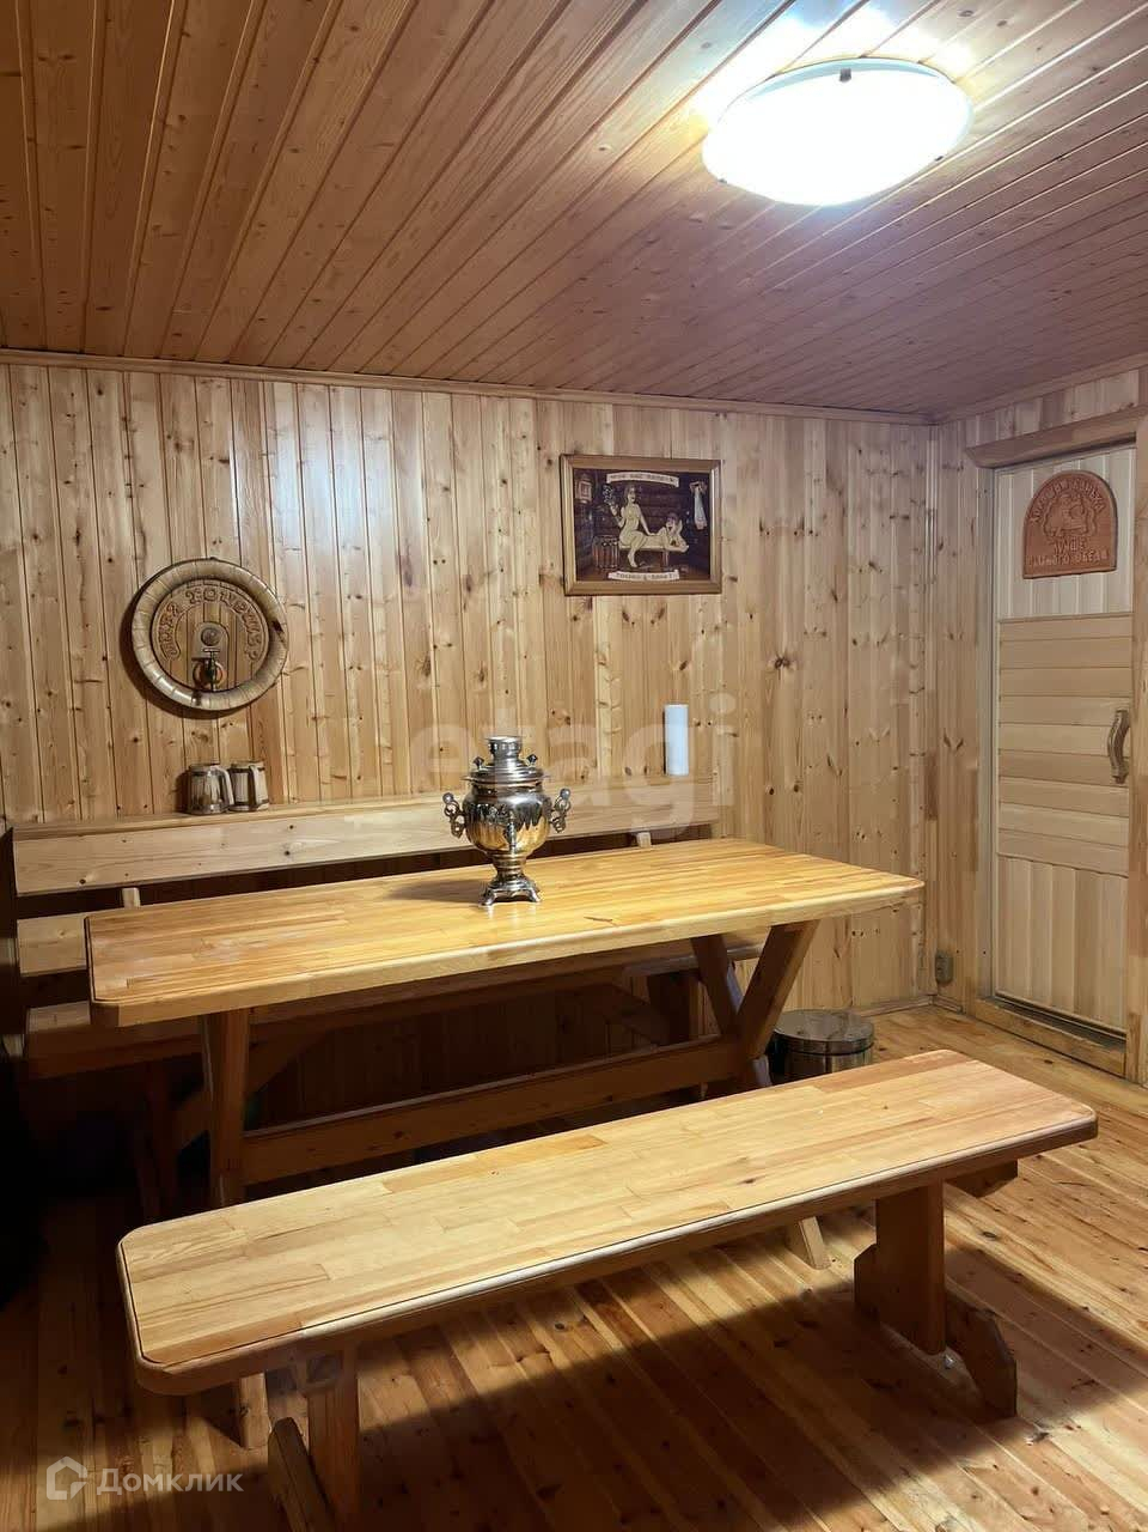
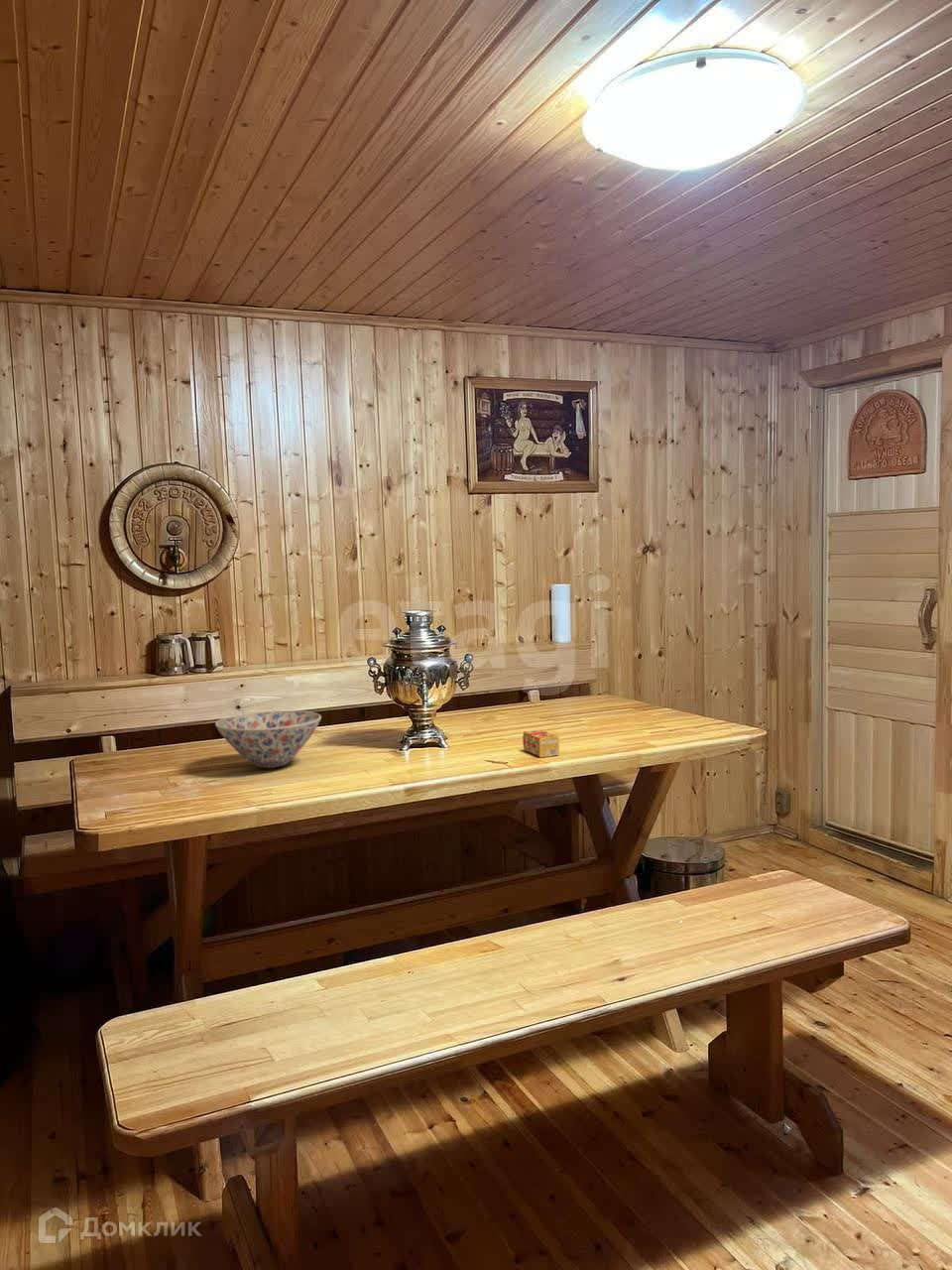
+ bowl [214,709,322,769]
+ tea box [522,729,560,758]
